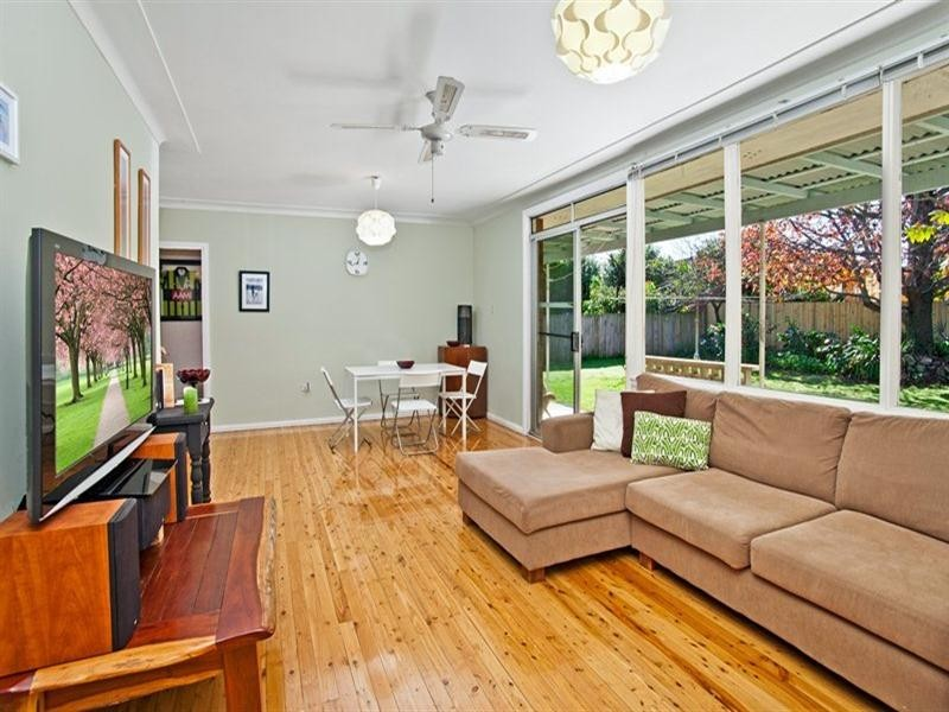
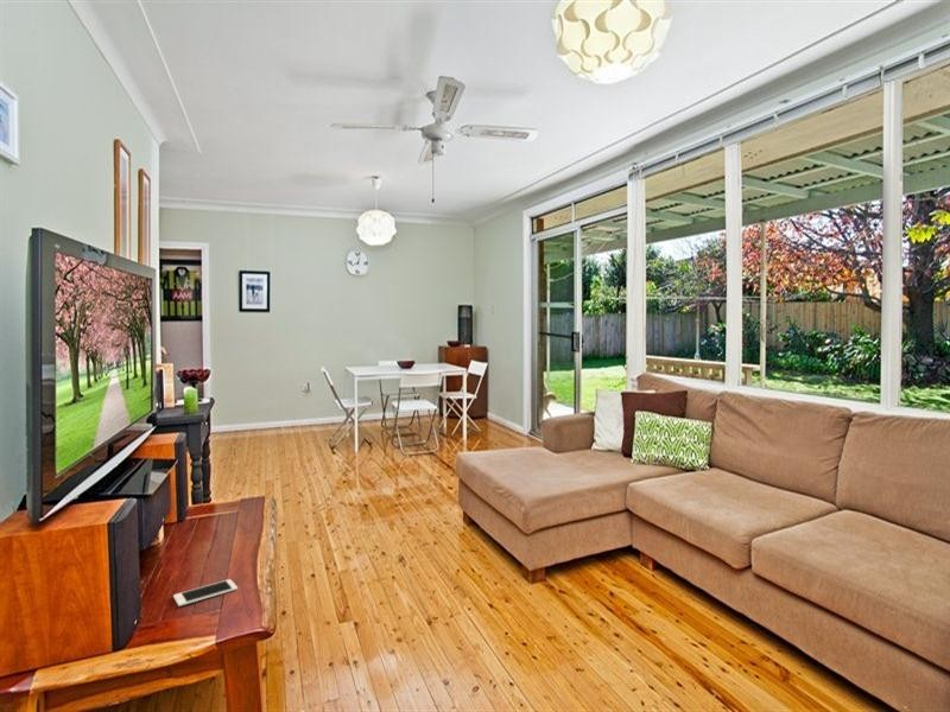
+ cell phone [172,578,239,608]
